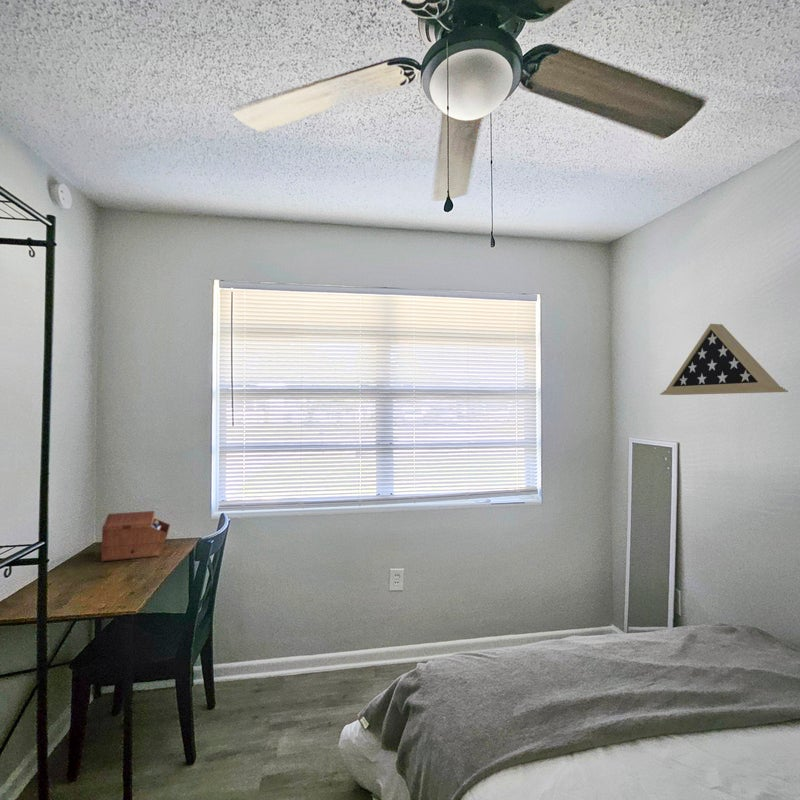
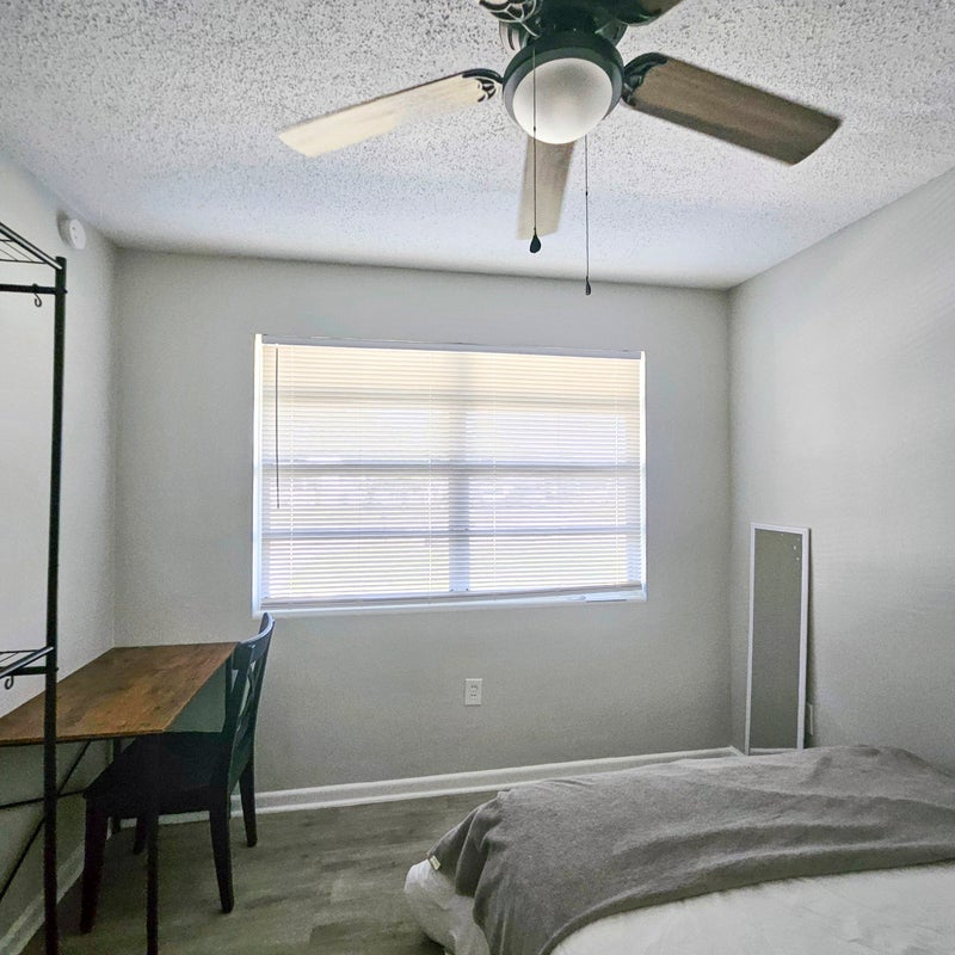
- display case [659,323,789,396]
- sewing box [101,510,171,563]
